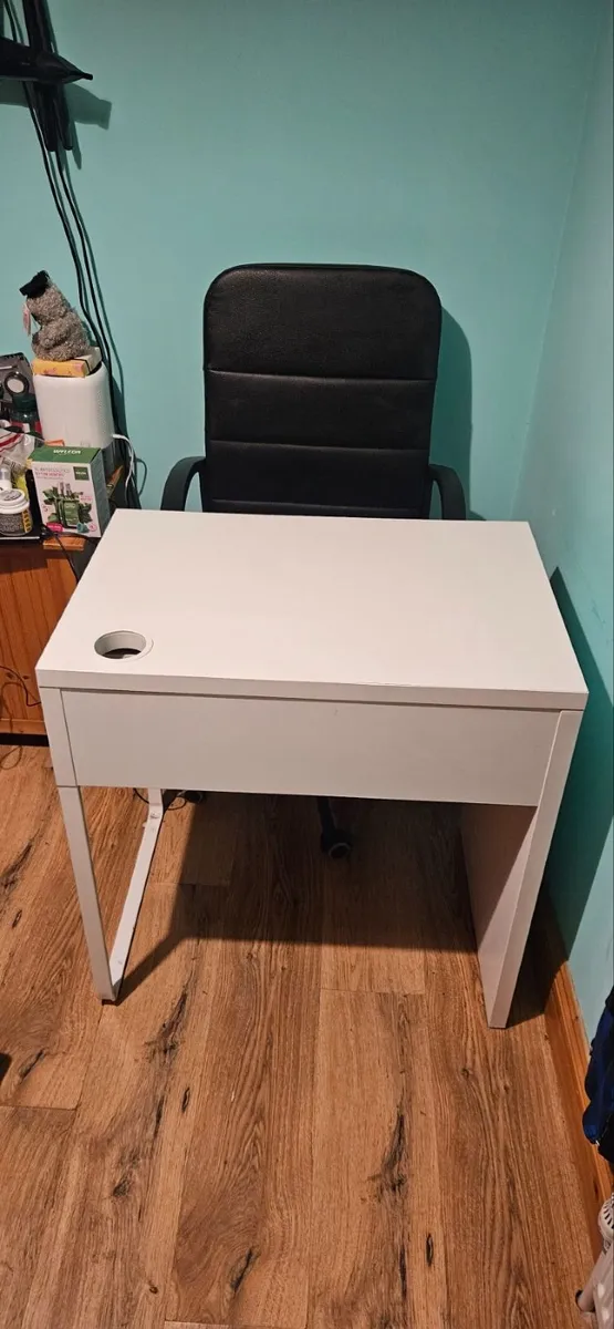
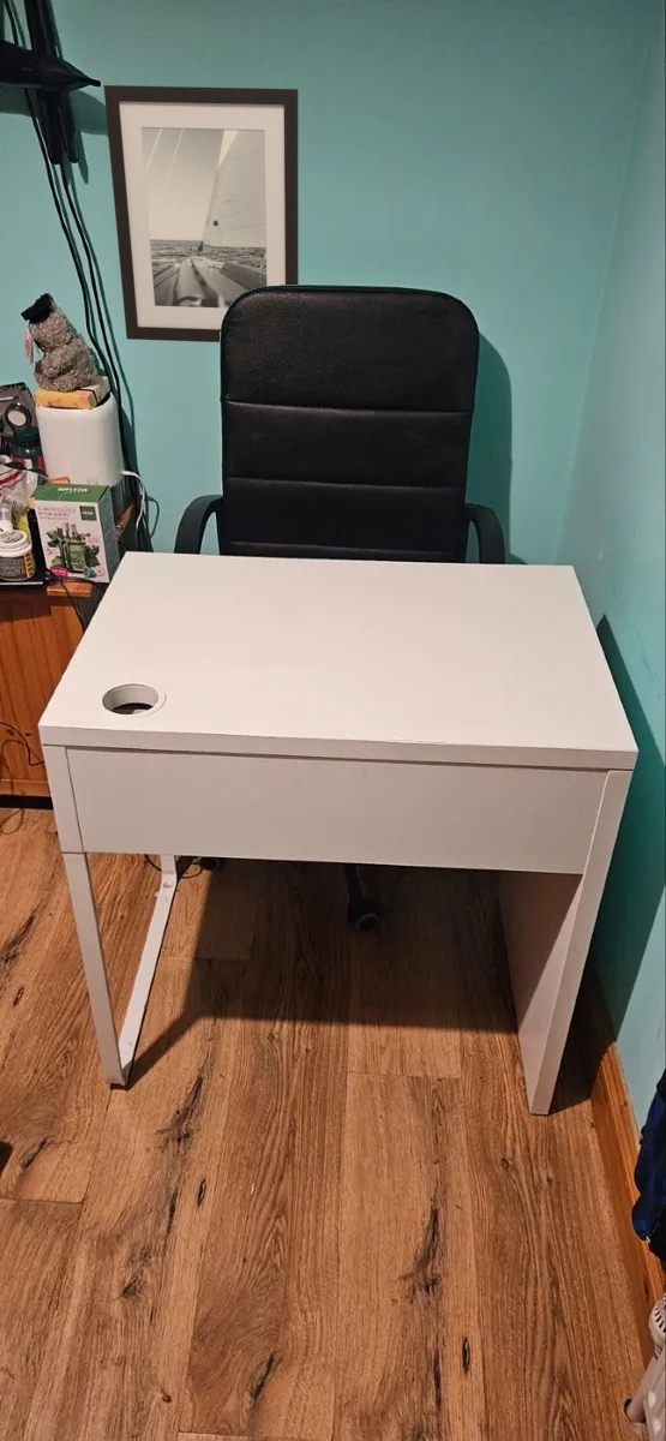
+ wall art [103,84,300,343]
